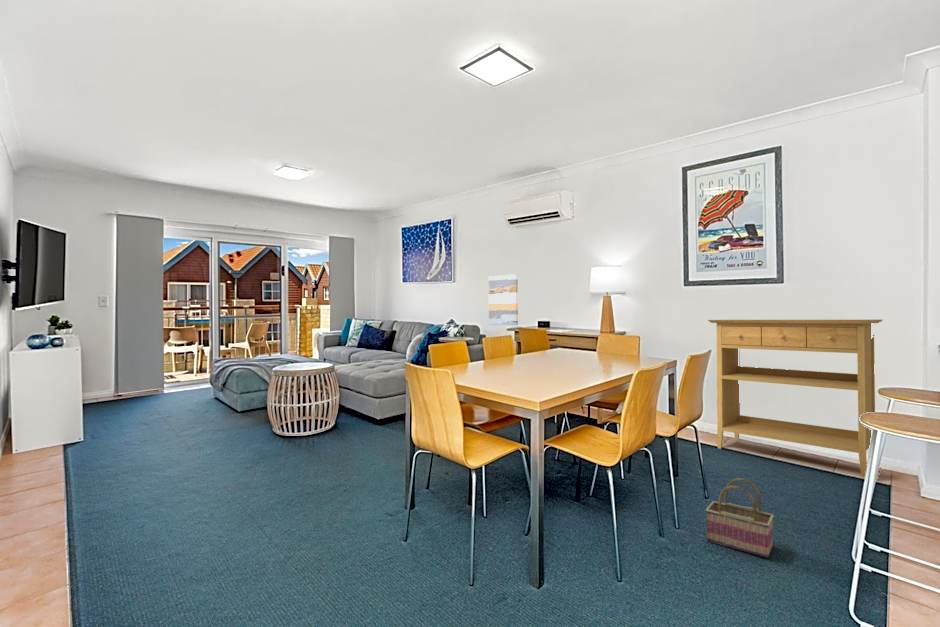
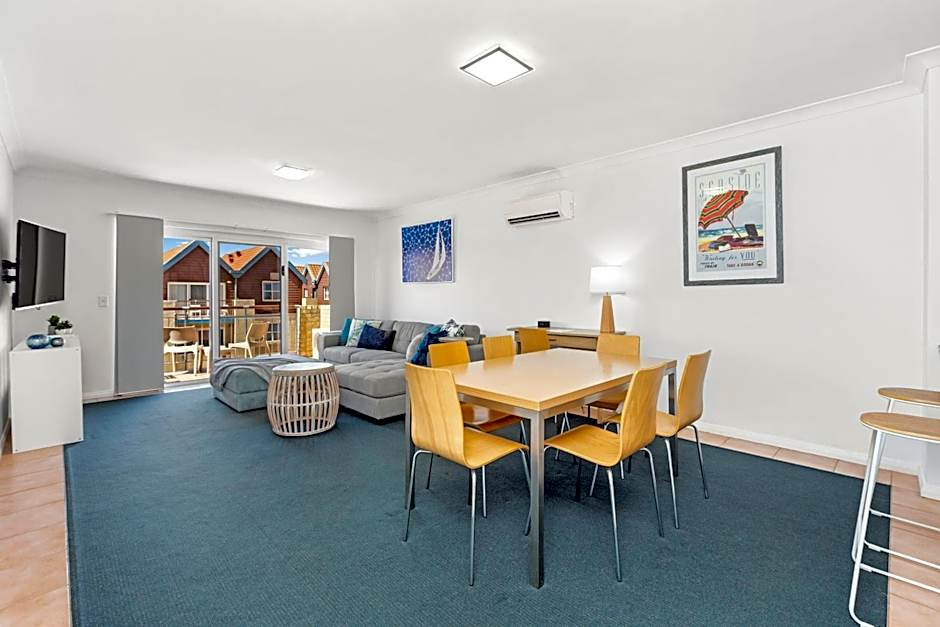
- basket [705,477,775,559]
- console table [707,319,883,478]
- wall art [488,273,519,326]
